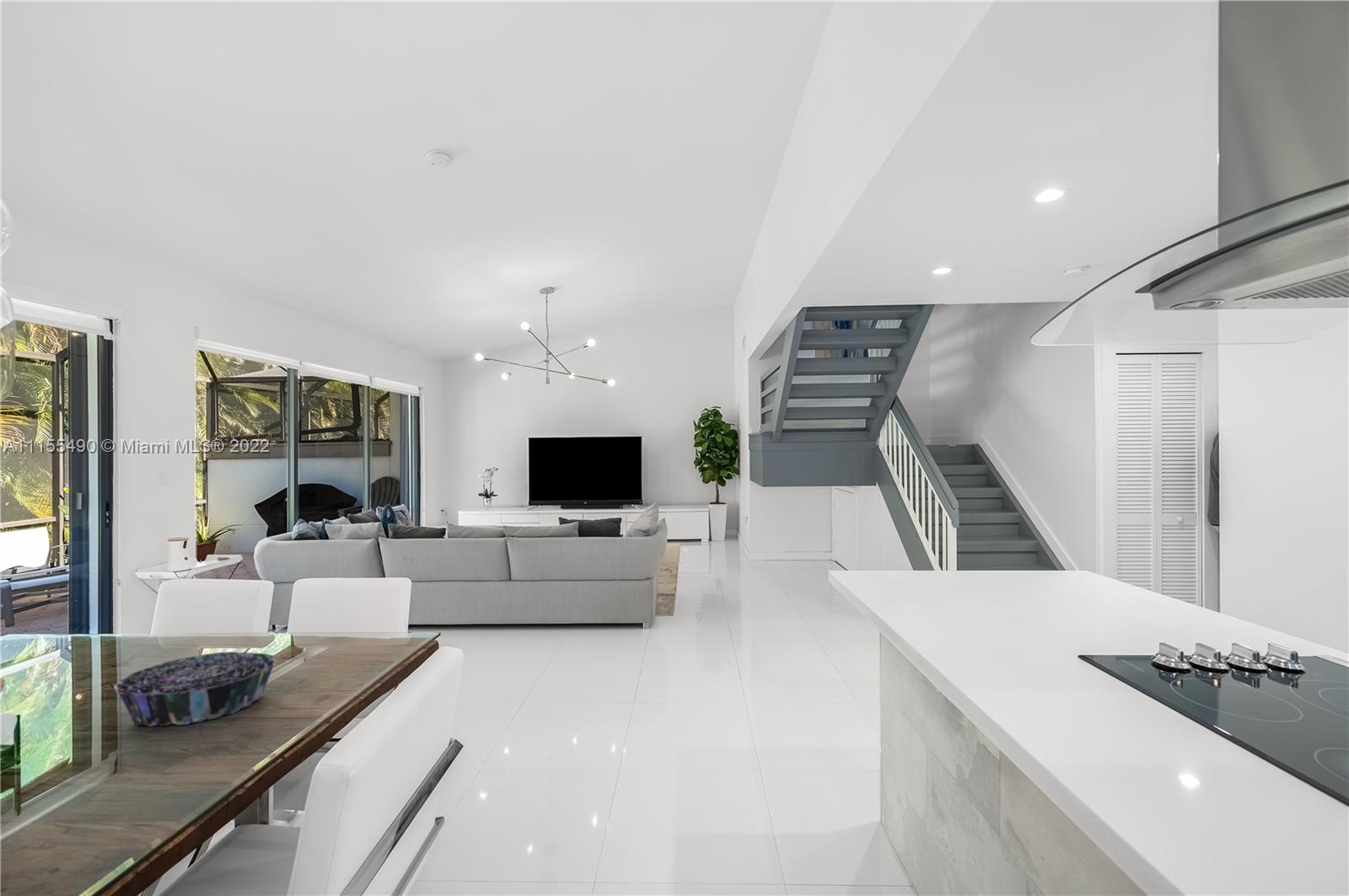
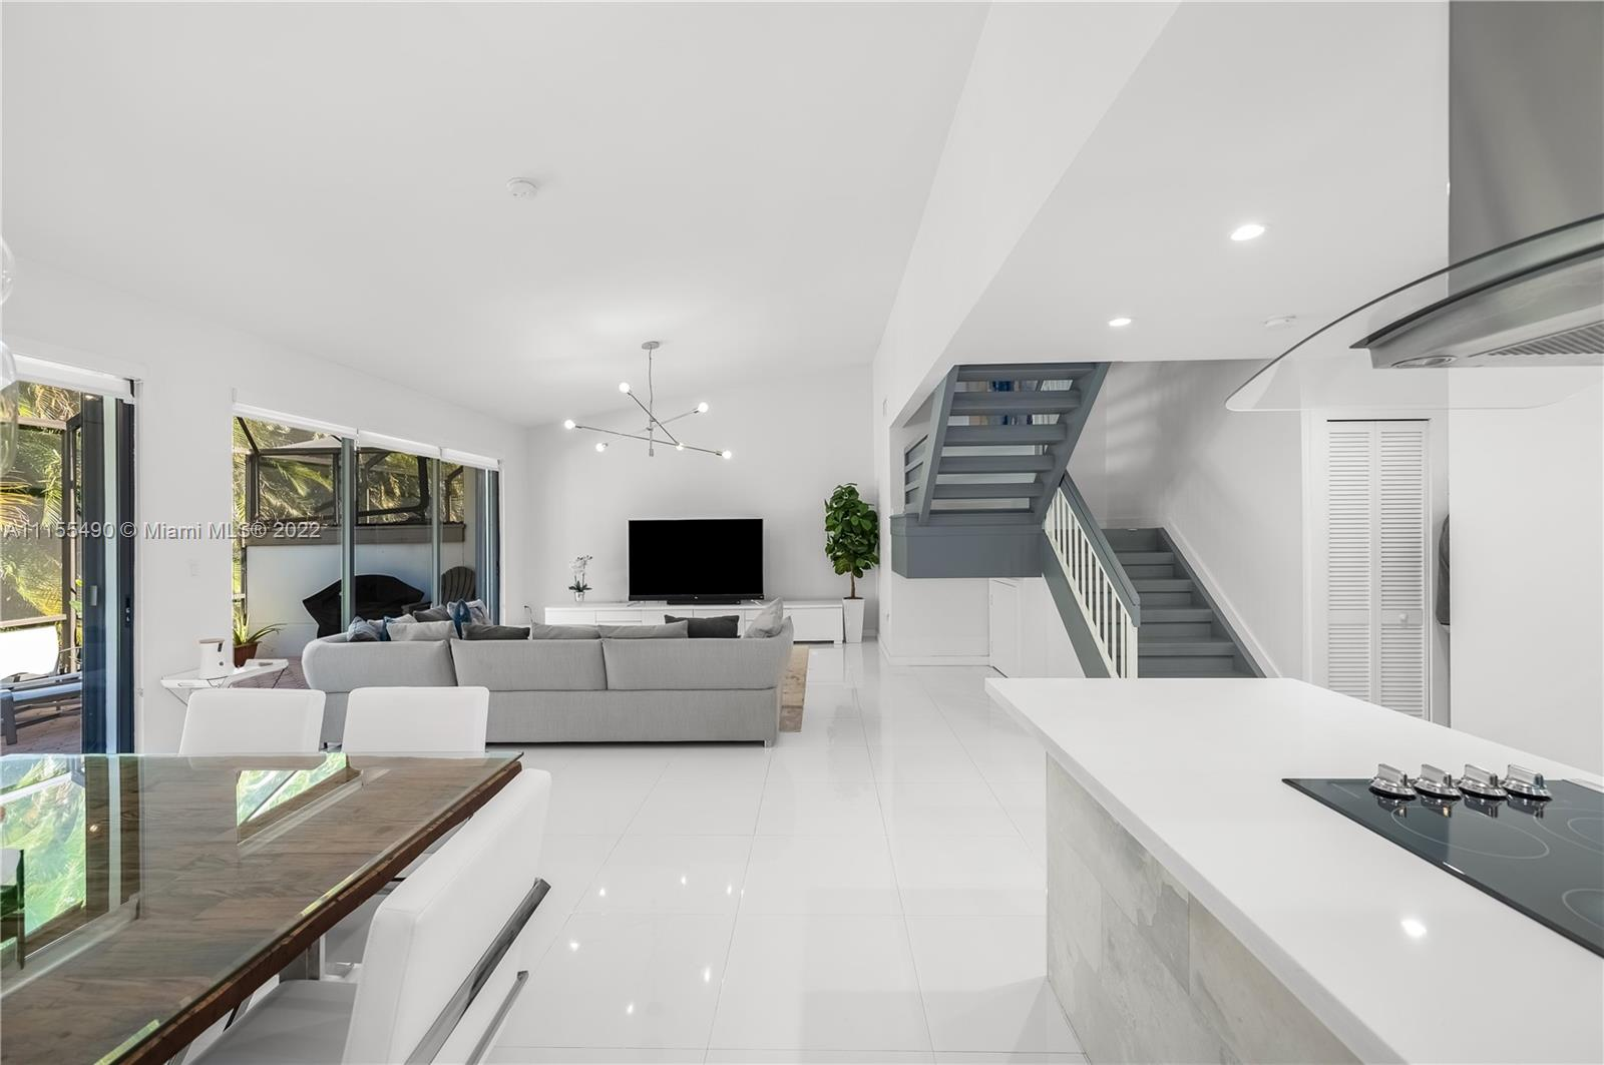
- decorative bowl [113,651,277,727]
